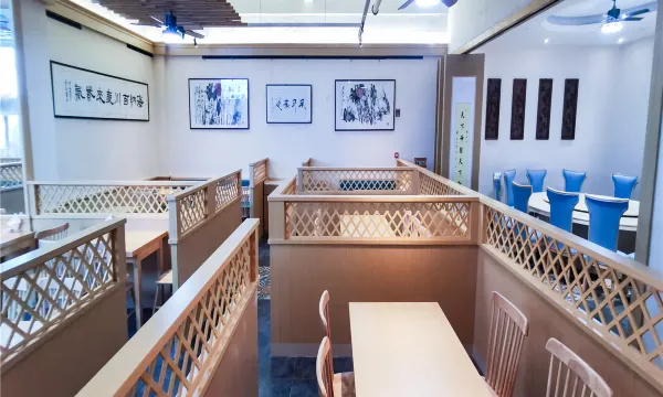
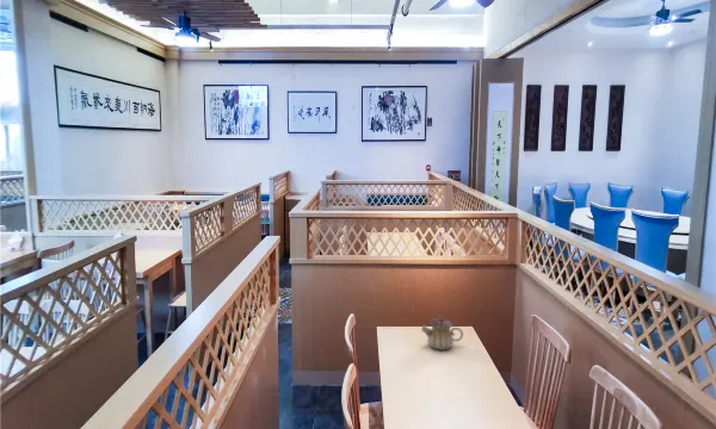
+ teapot [420,313,464,352]
